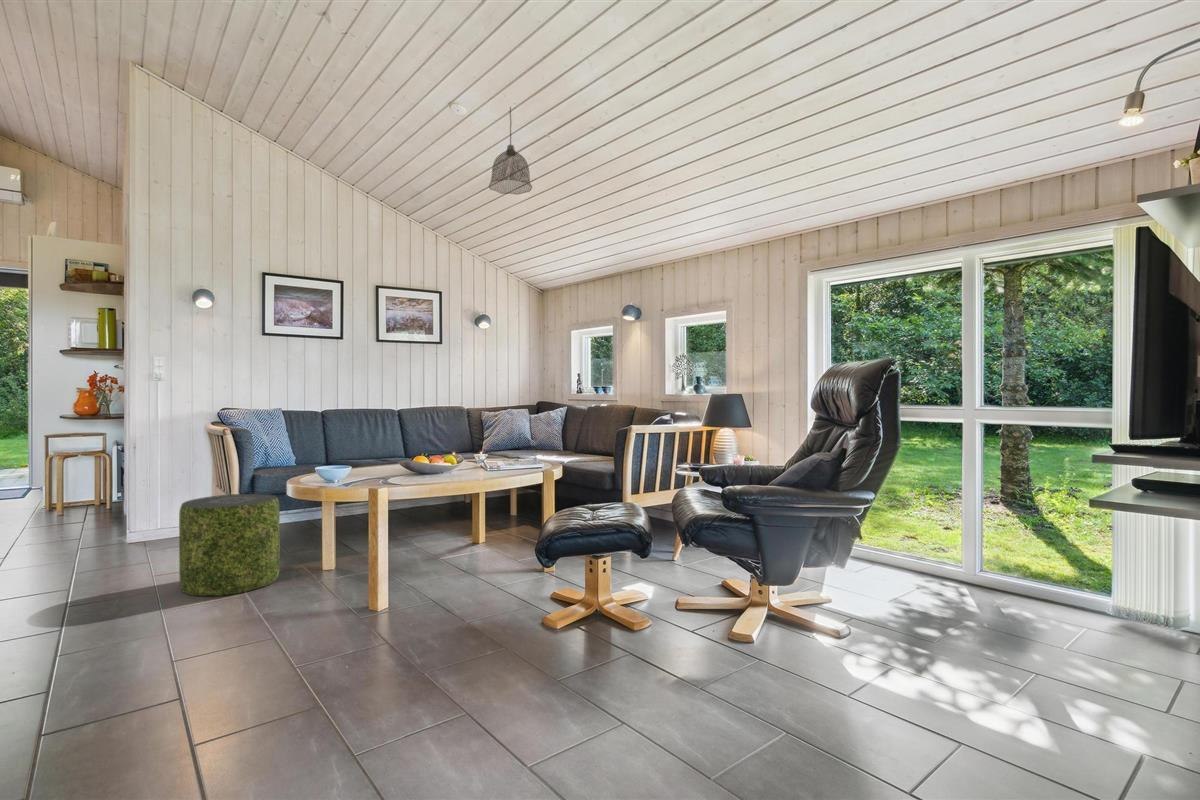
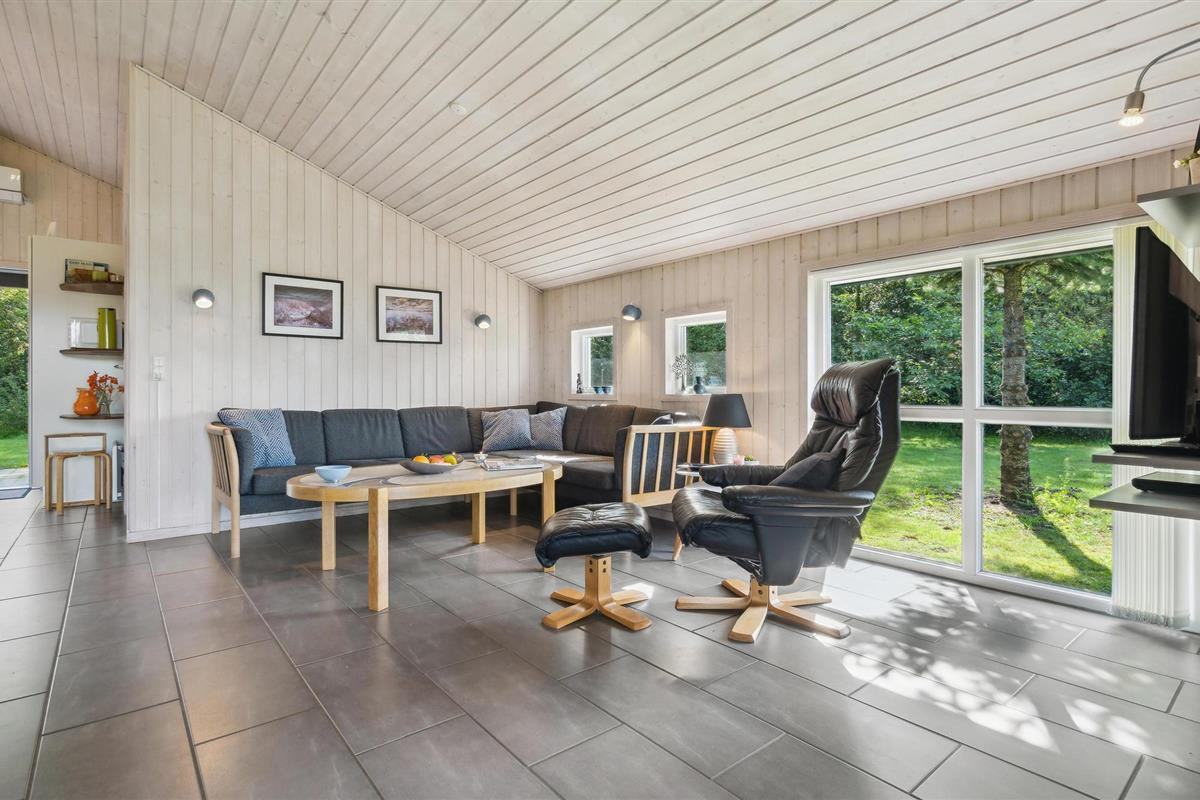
- pendant lamp [488,106,533,195]
- pouf [178,493,281,597]
